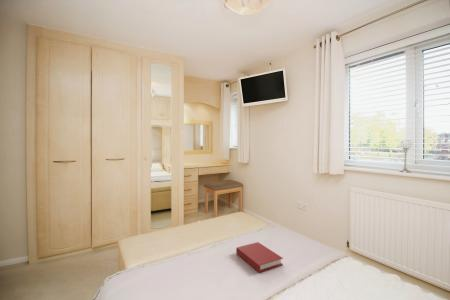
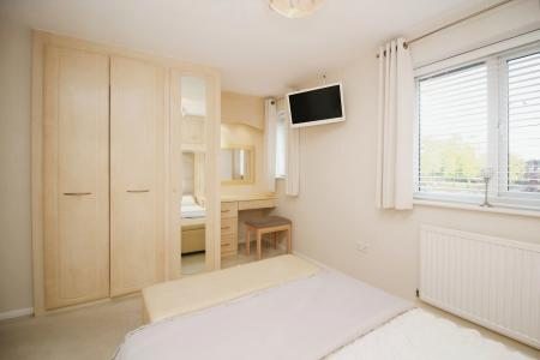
- book [235,241,284,273]
